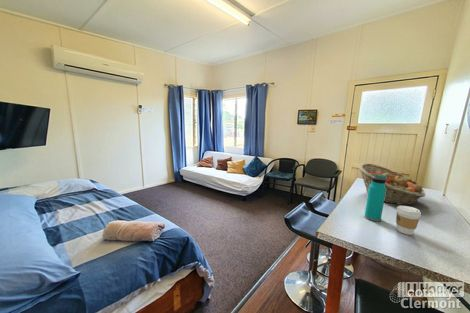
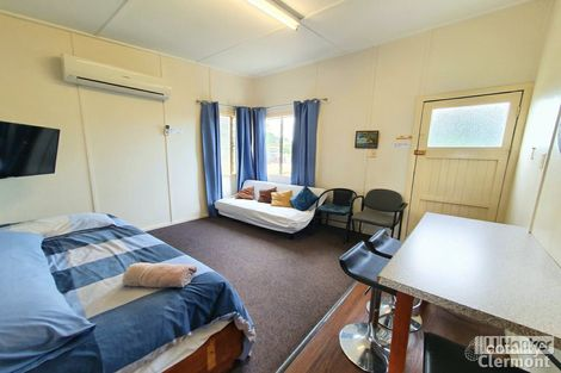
- coffee cup [395,205,422,236]
- water bottle [364,174,387,222]
- fruit basket [358,163,427,206]
